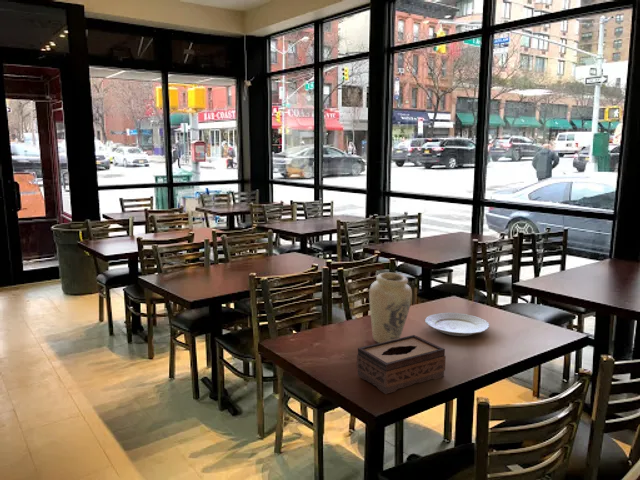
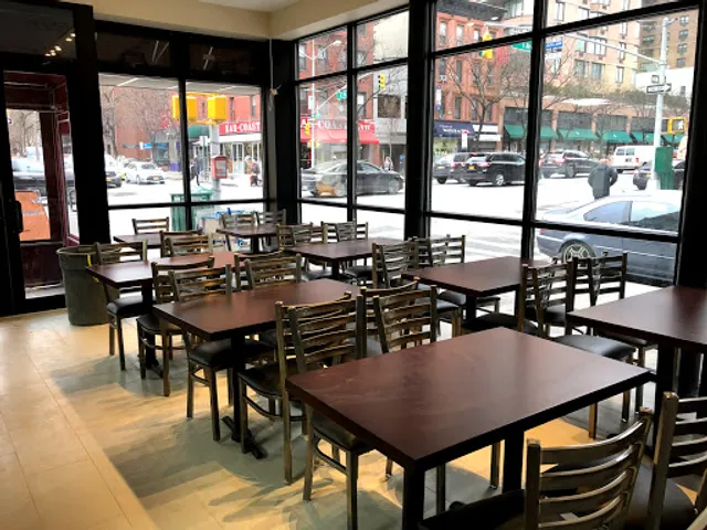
- tissue box [356,334,447,395]
- plate [424,312,490,337]
- vase [368,271,413,343]
